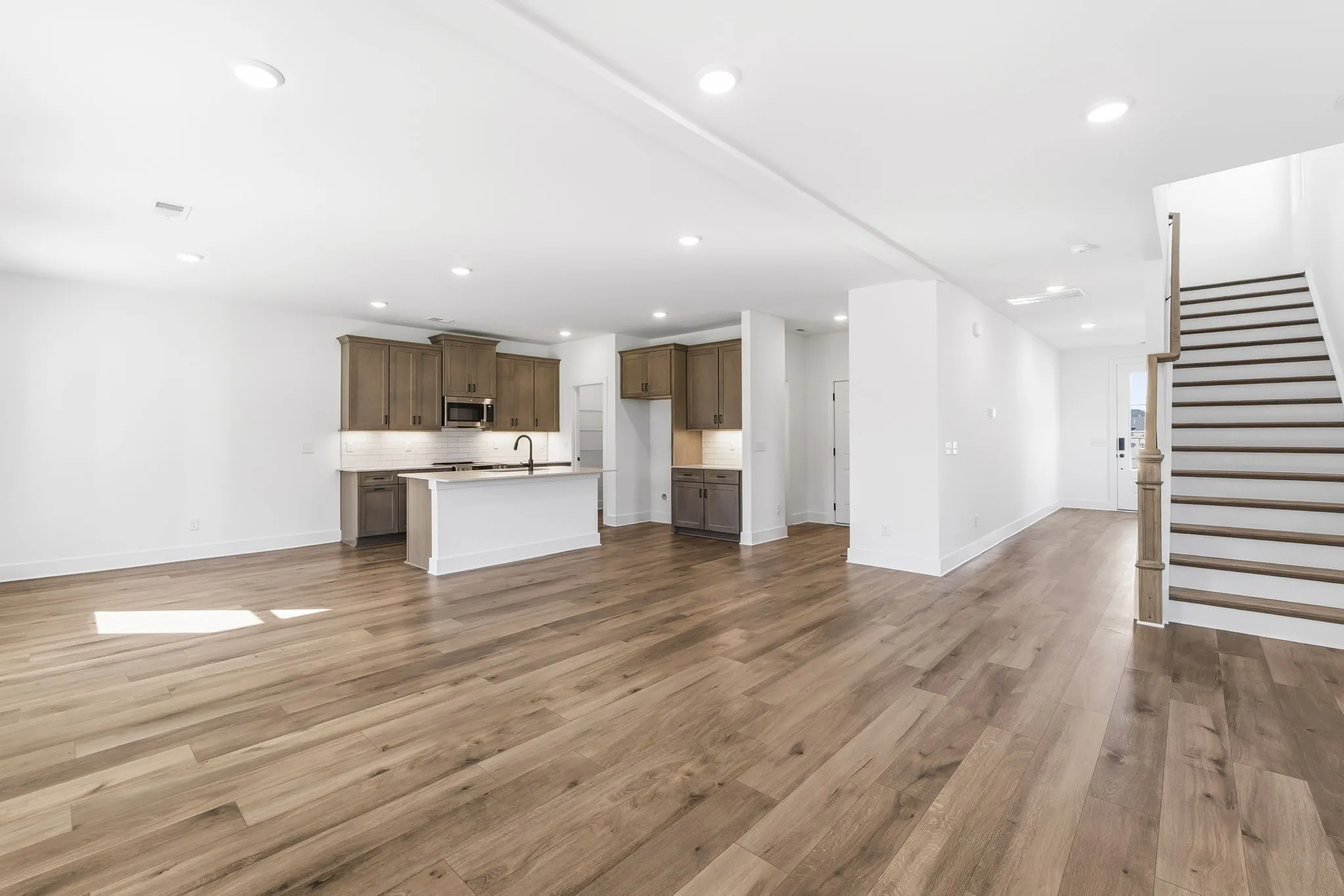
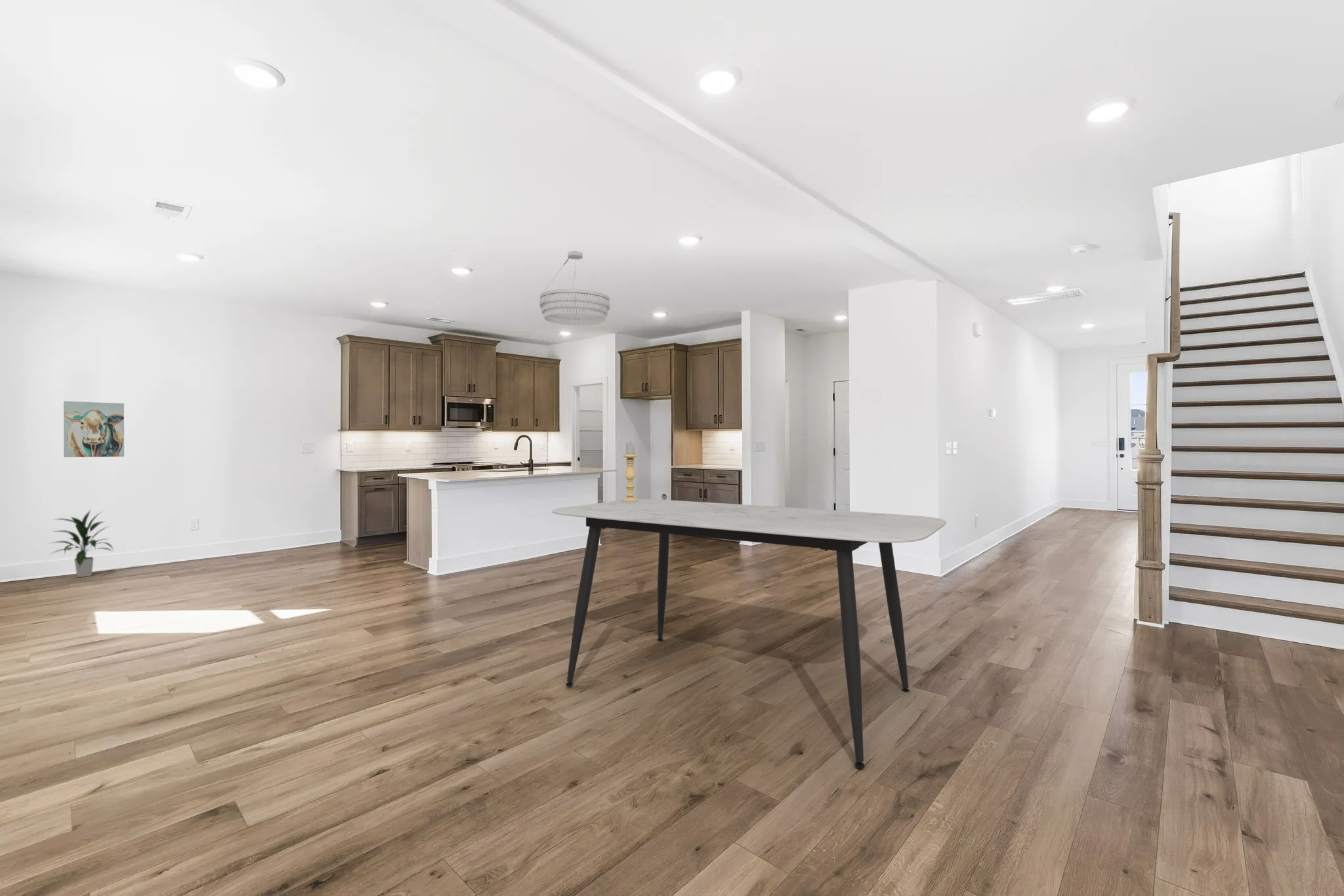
+ dining table [551,499,947,769]
+ chandelier [539,251,611,326]
+ wall art [63,401,125,458]
+ candle holder [621,441,639,501]
+ indoor plant [48,509,114,578]
